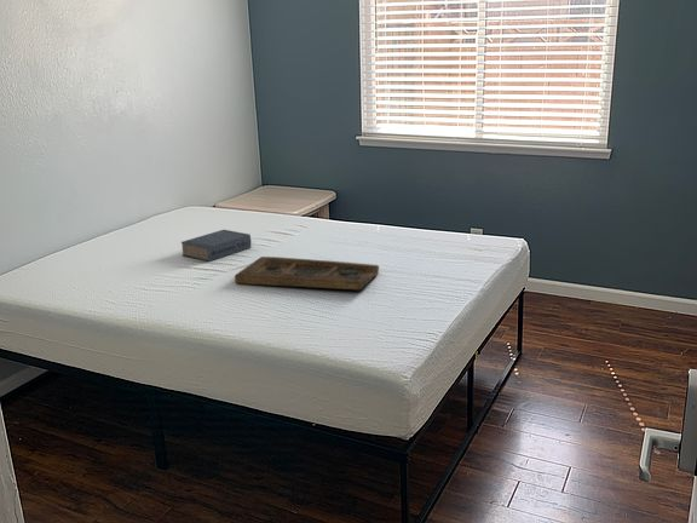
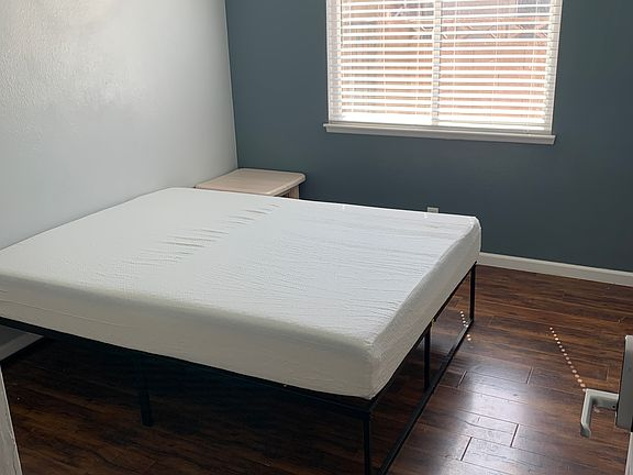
- decorative tray [234,255,380,291]
- book [180,229,253,263]
